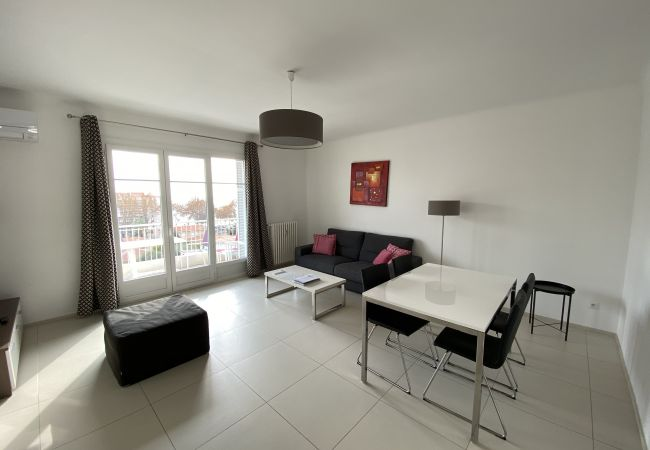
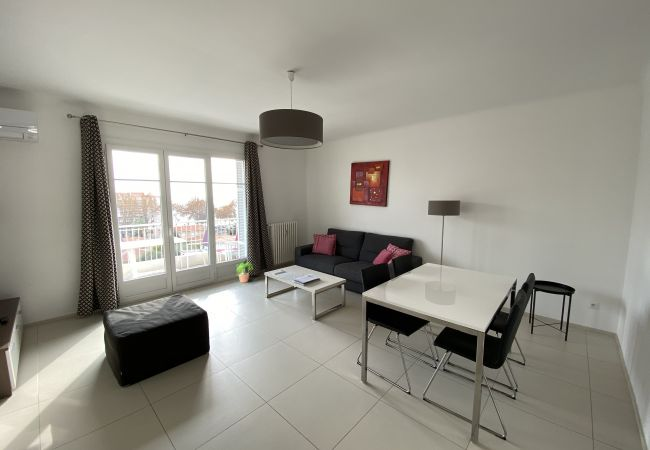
+ potted plant [235,261,253,284]
